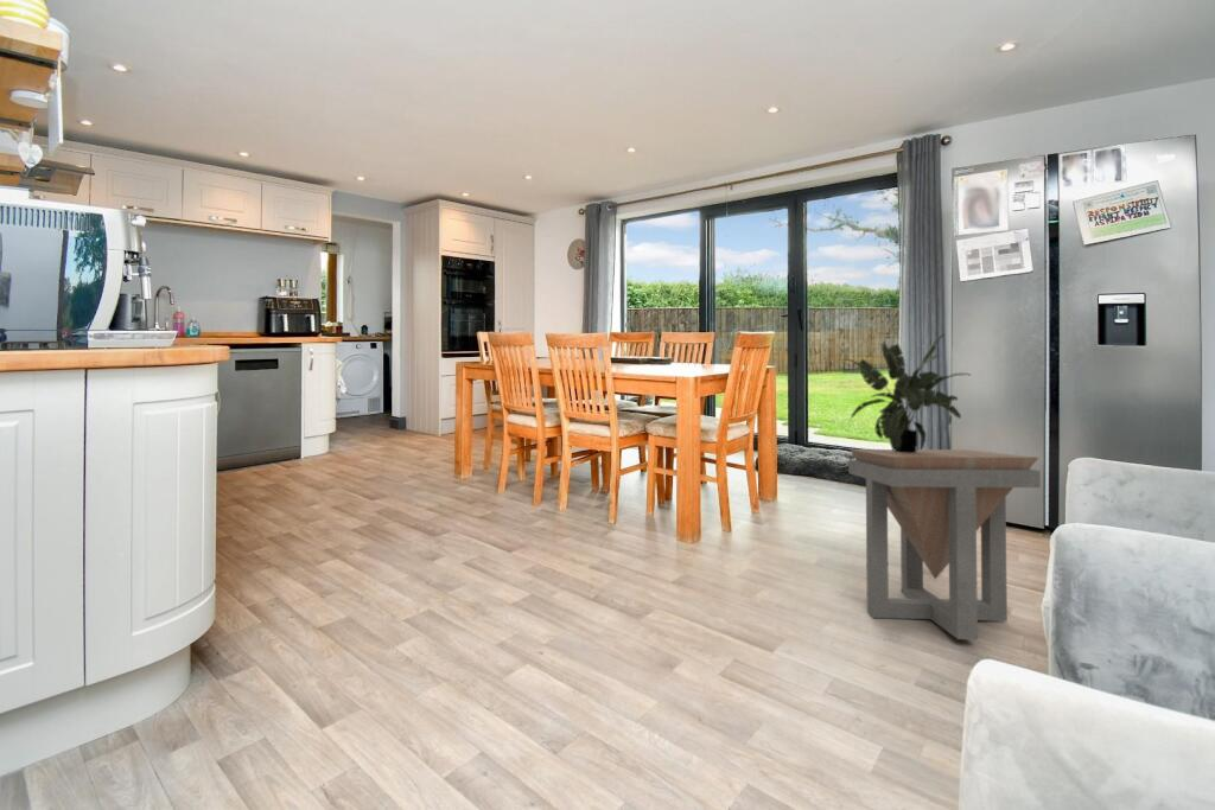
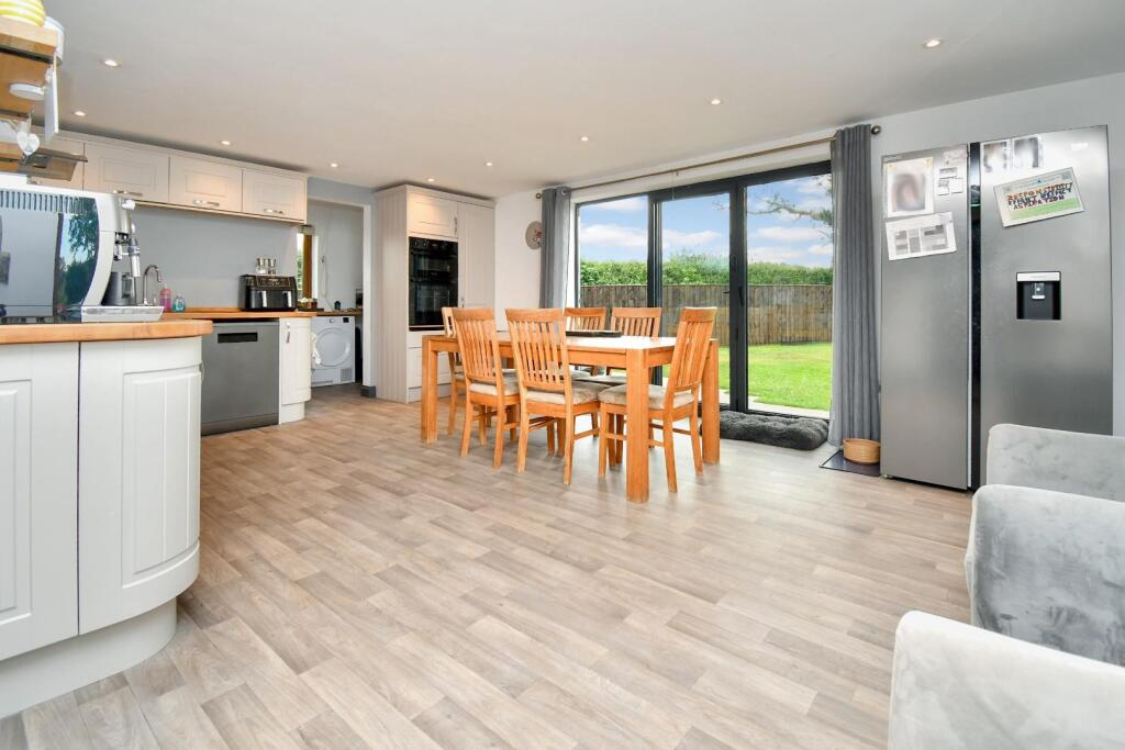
- potted plant [841,333,972,453]
- side table [847,448,1042,640]
